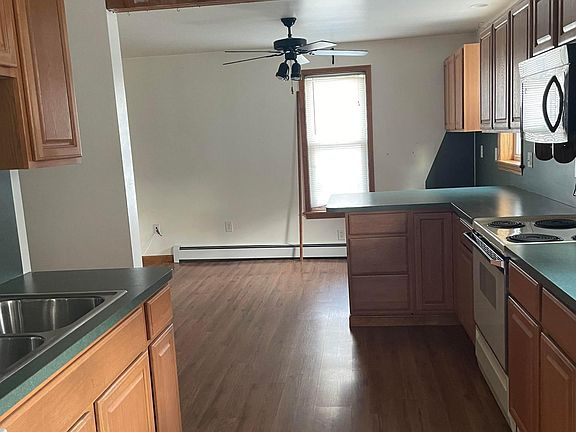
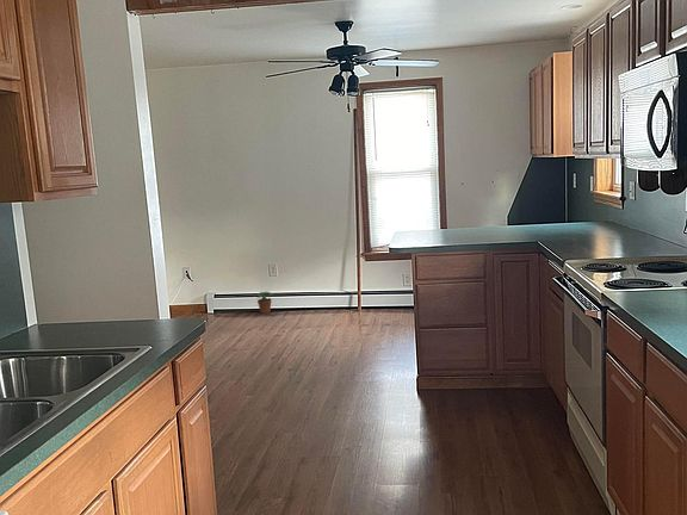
+ potted plant [253,291,274,315]
